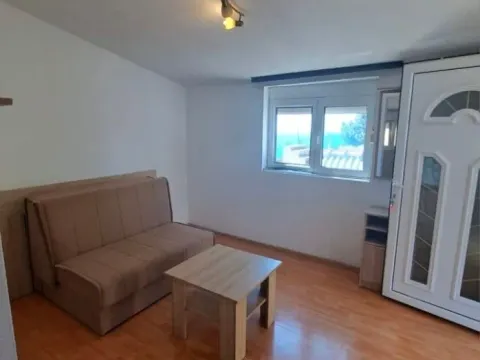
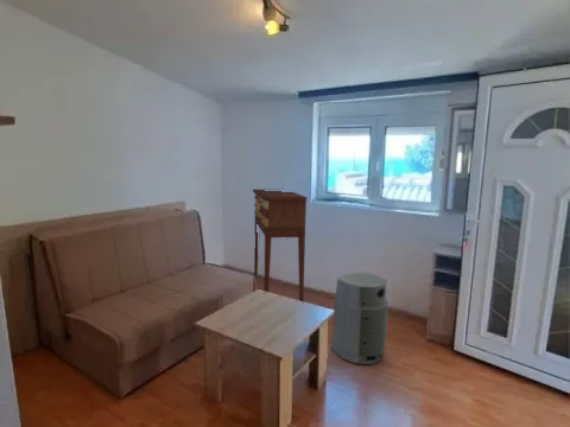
+ air purifier [330,270,390,365]
+ console table [252,189,308,302]
